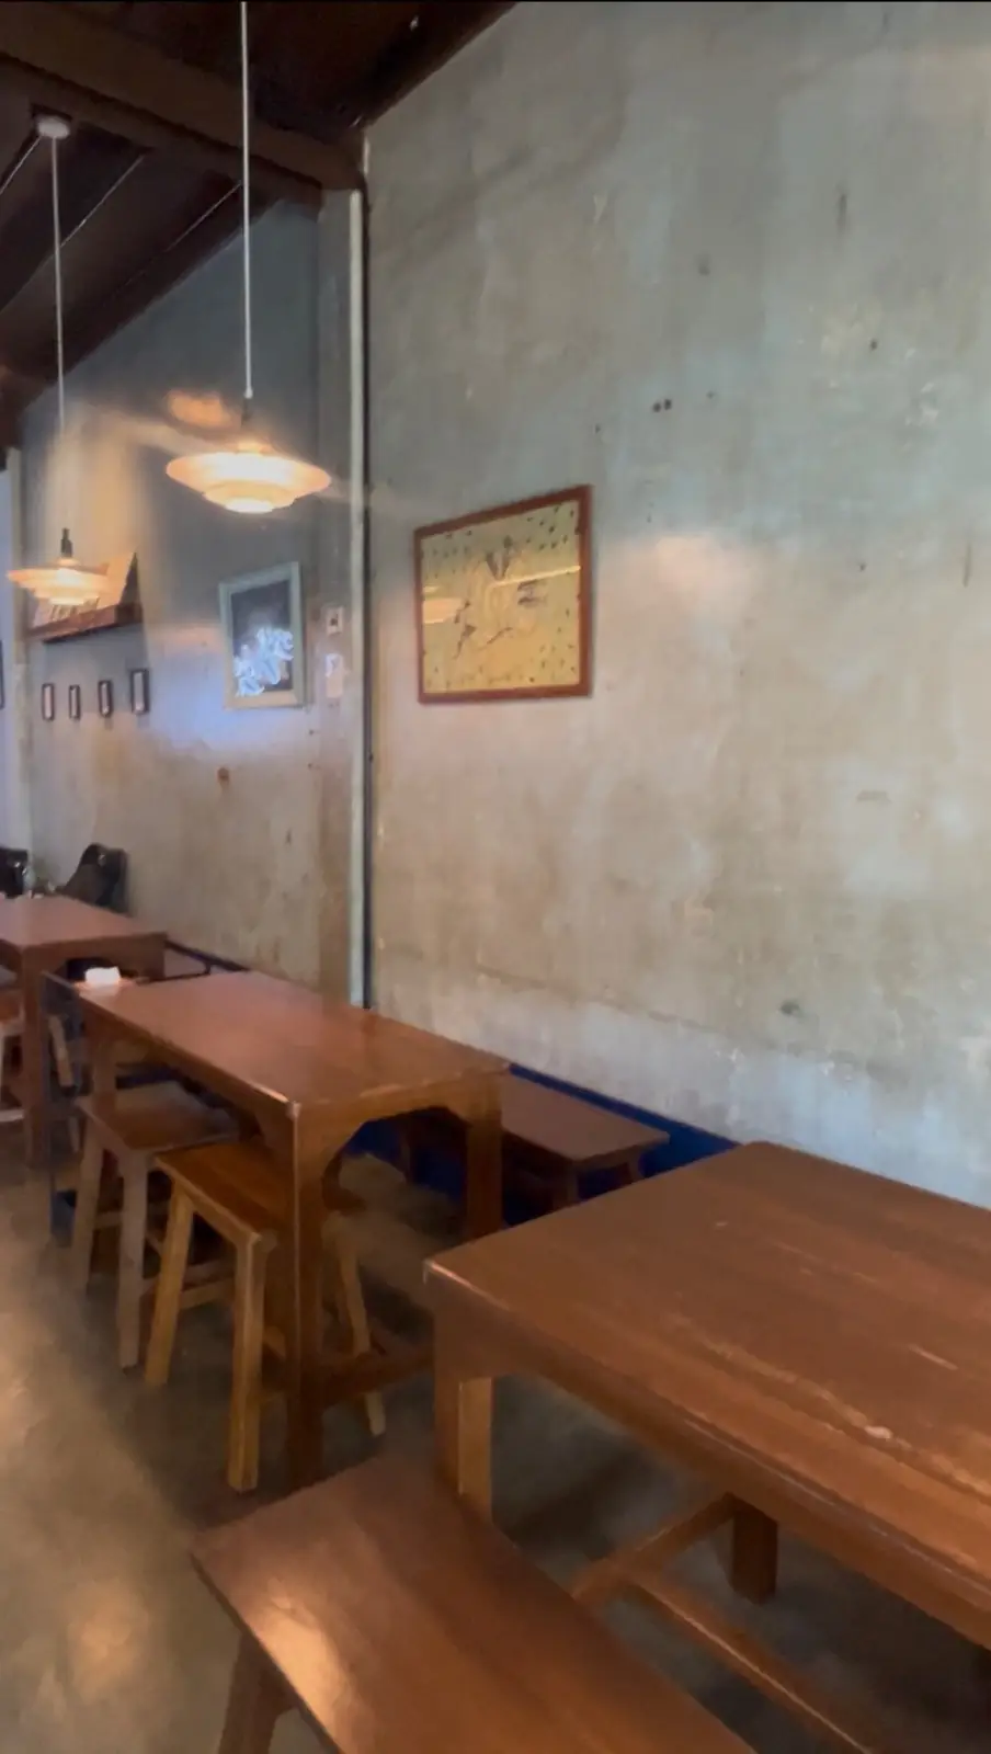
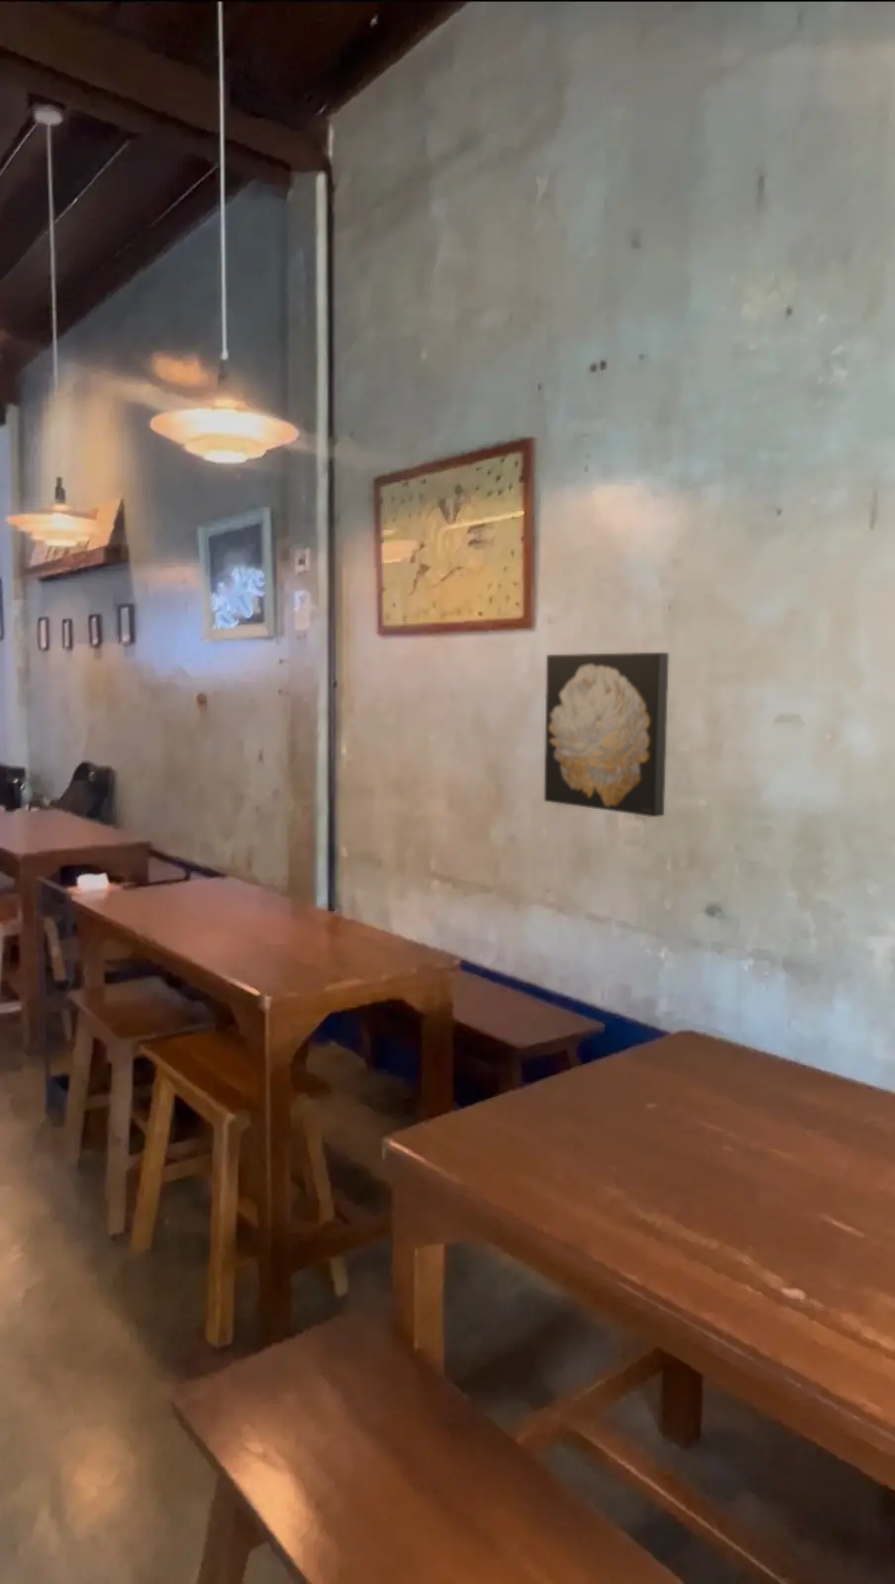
+ wall art [544,652,669,818]
